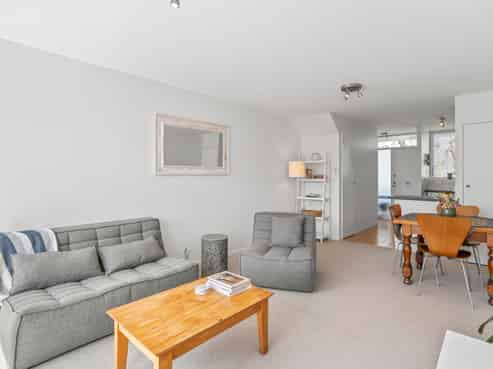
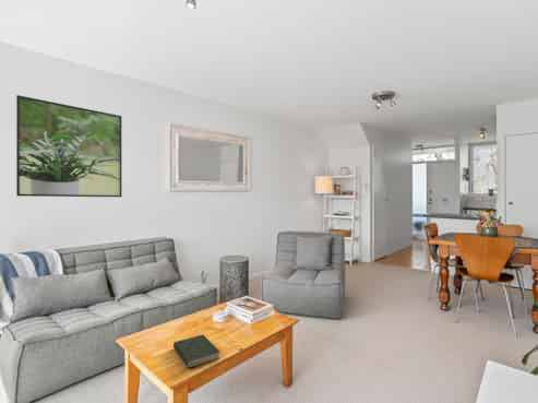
+ book [172,334,220,369]
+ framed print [15,94,123,198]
